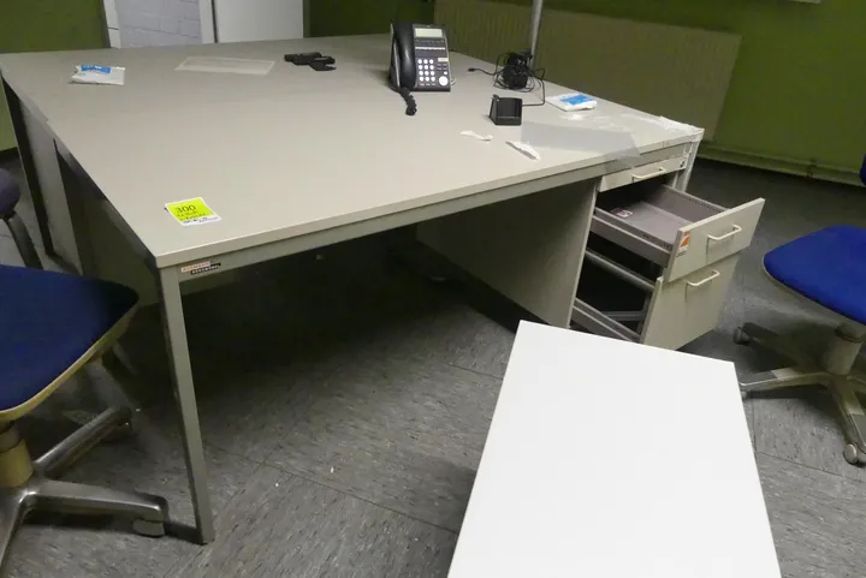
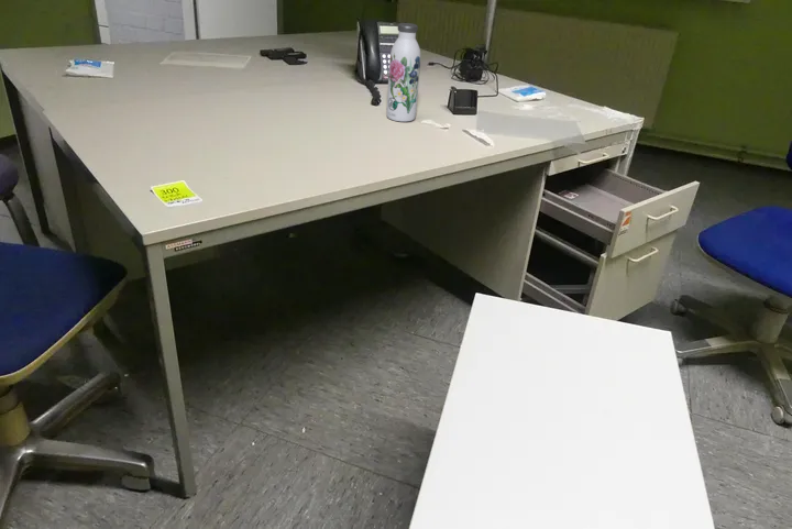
+ water bottle [386,22,421,123]
